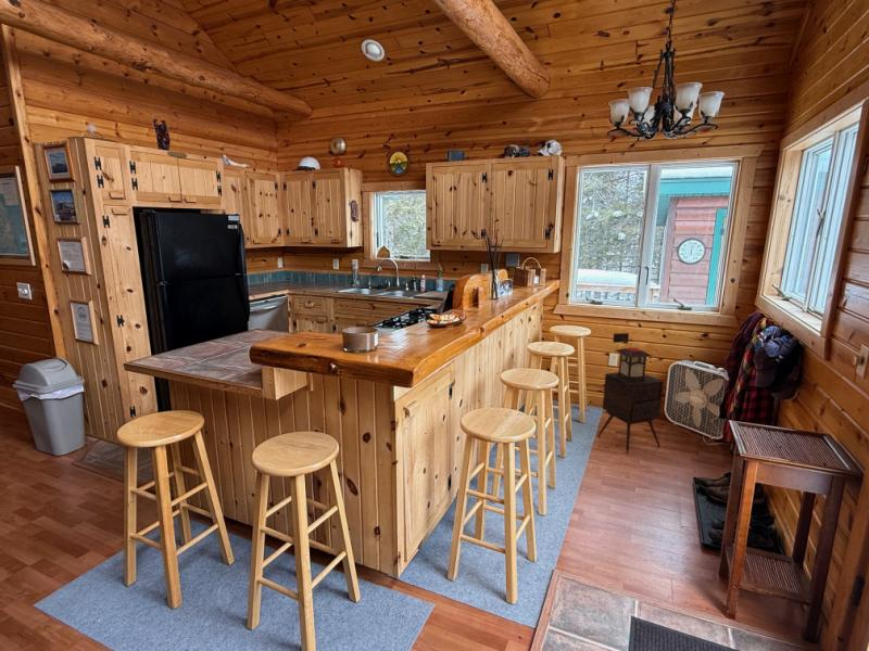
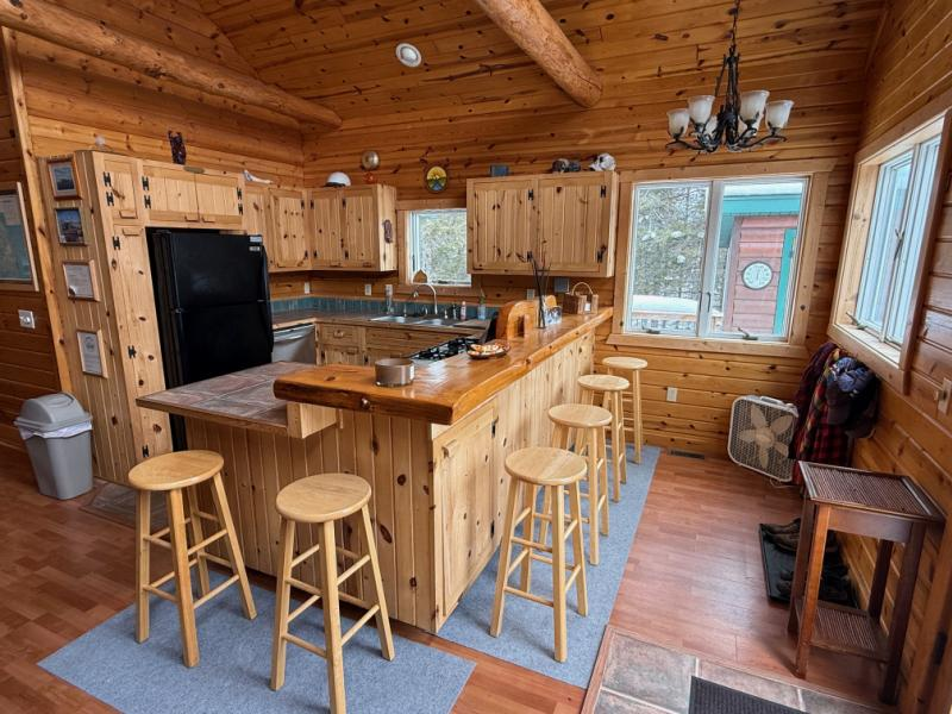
- lantern [612,332,653,383]
- side table [596,371,665,455]
